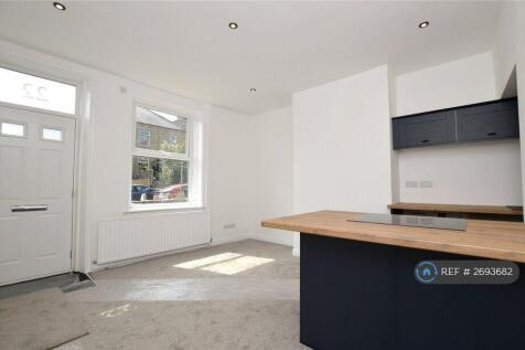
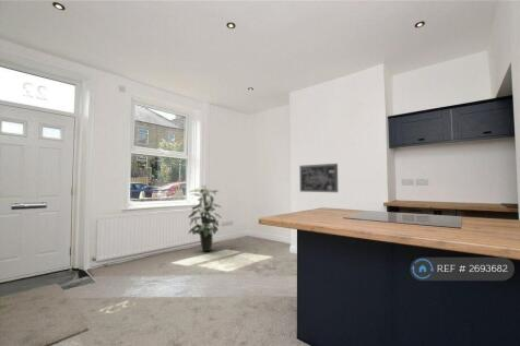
+ wall art [299,163,339,193]
+ indoor plant [188,184,223,252]
